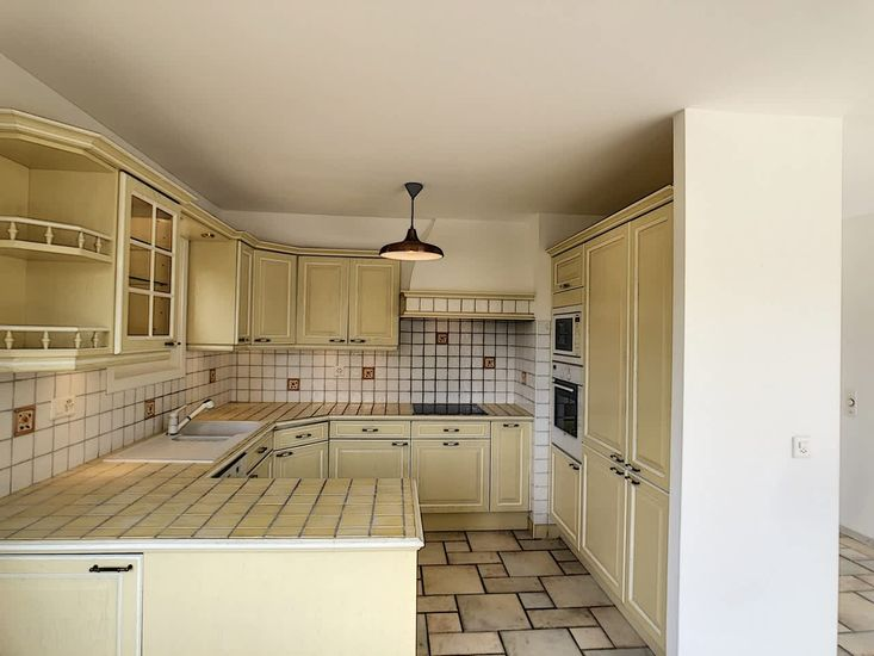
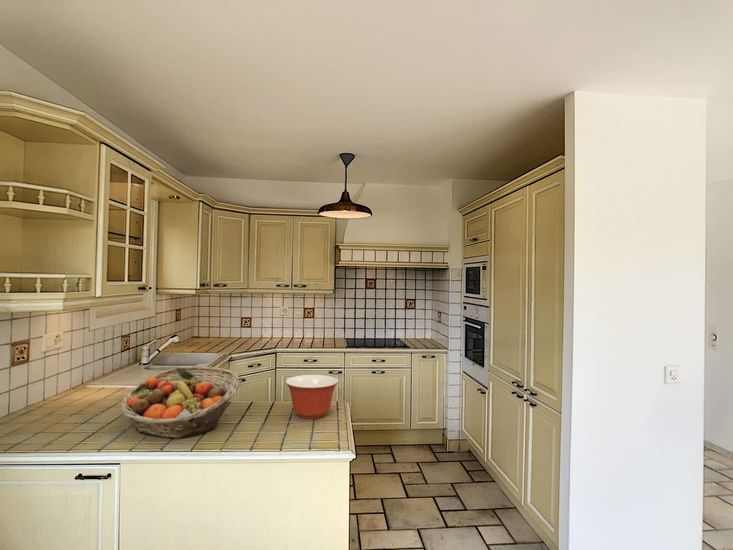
+ mixing bowl [284,374,340,420]
+ fruit basket [120,366,240,439]
